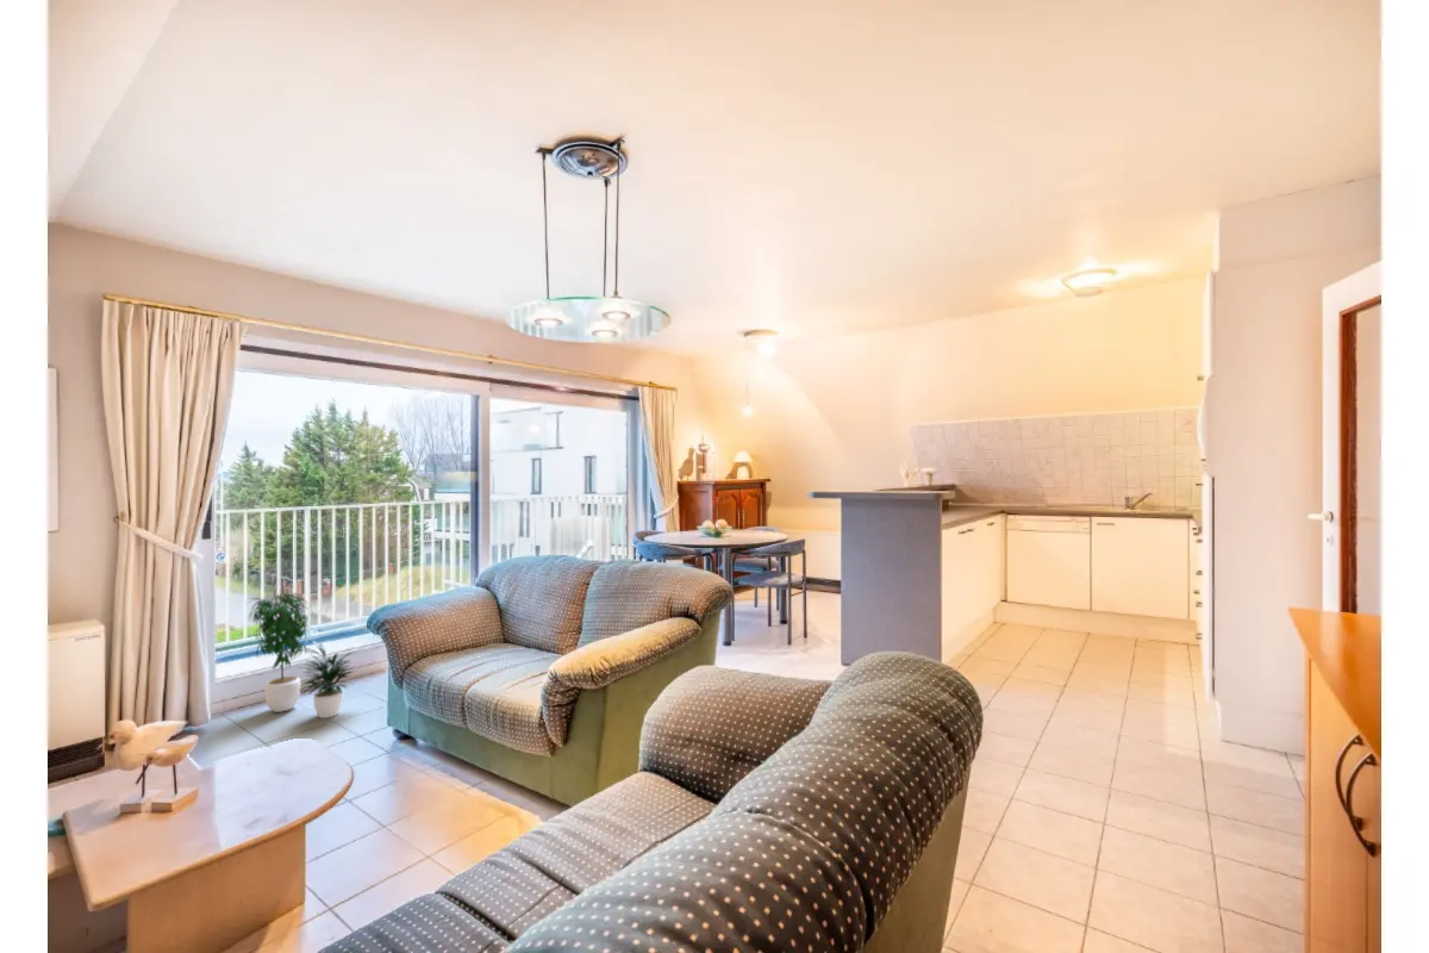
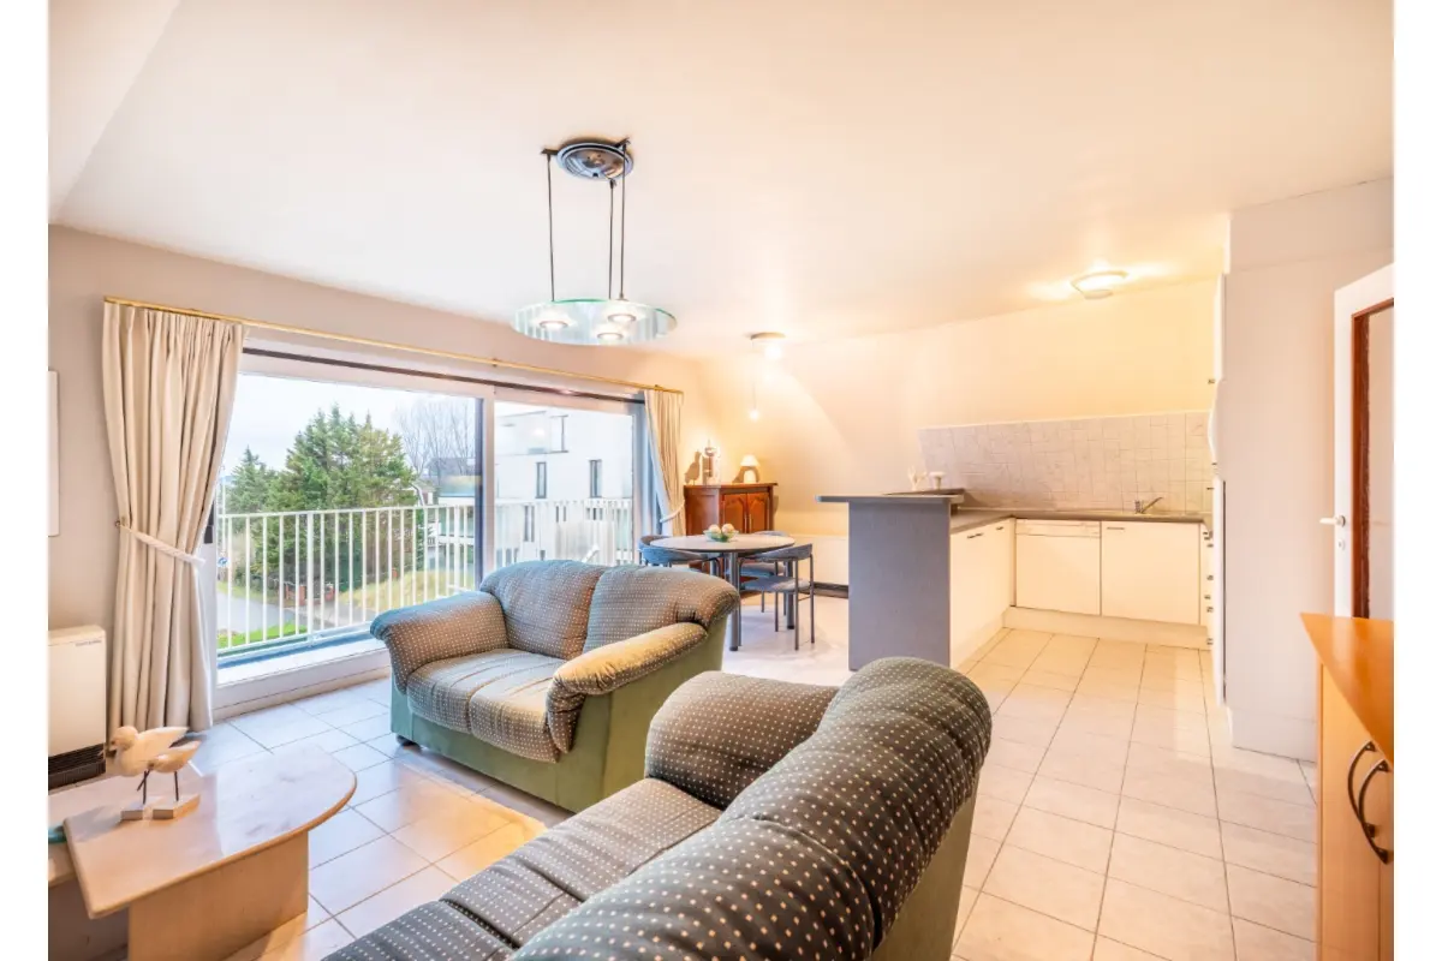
- potted plant [245,585,357,720]
